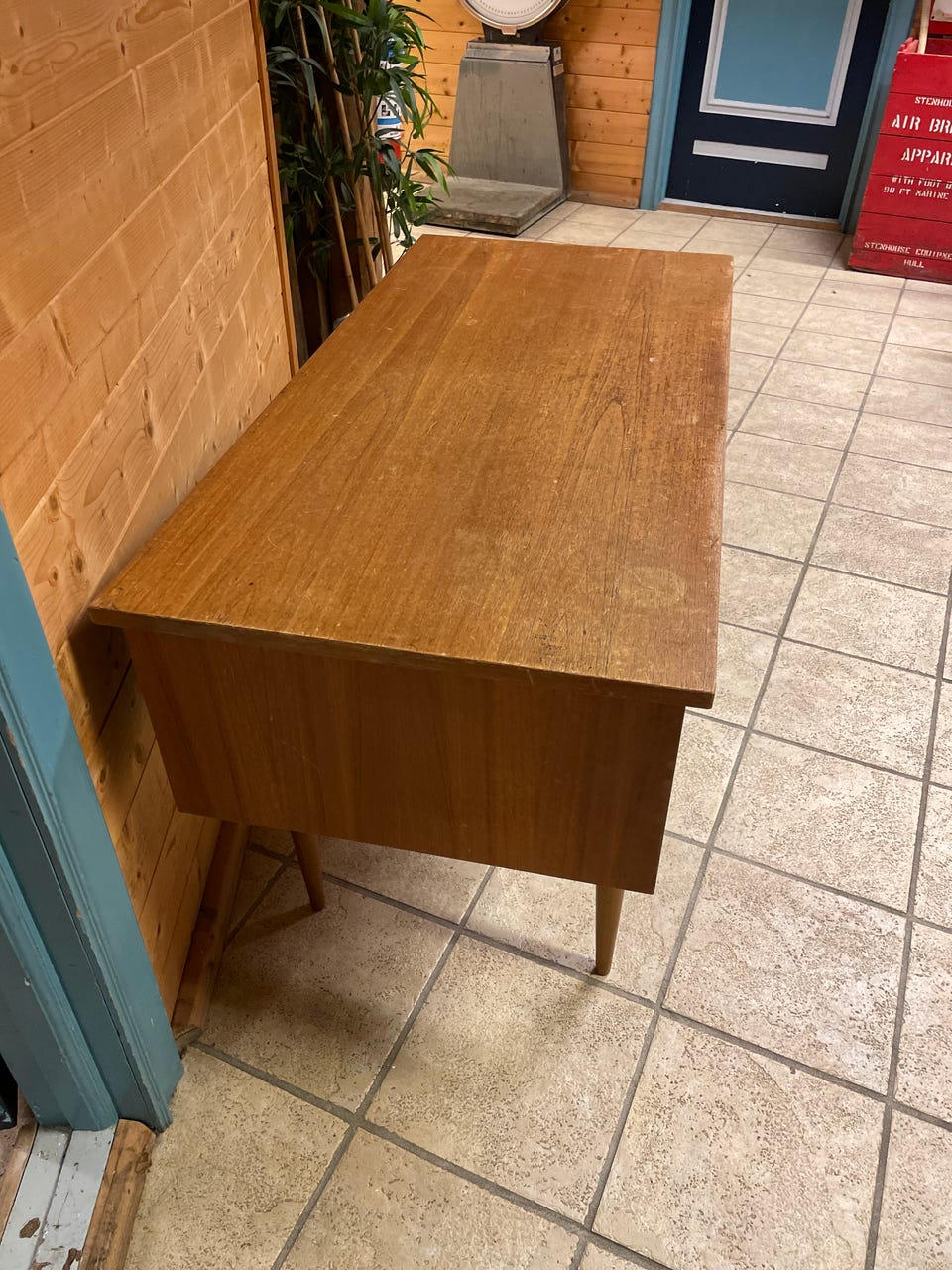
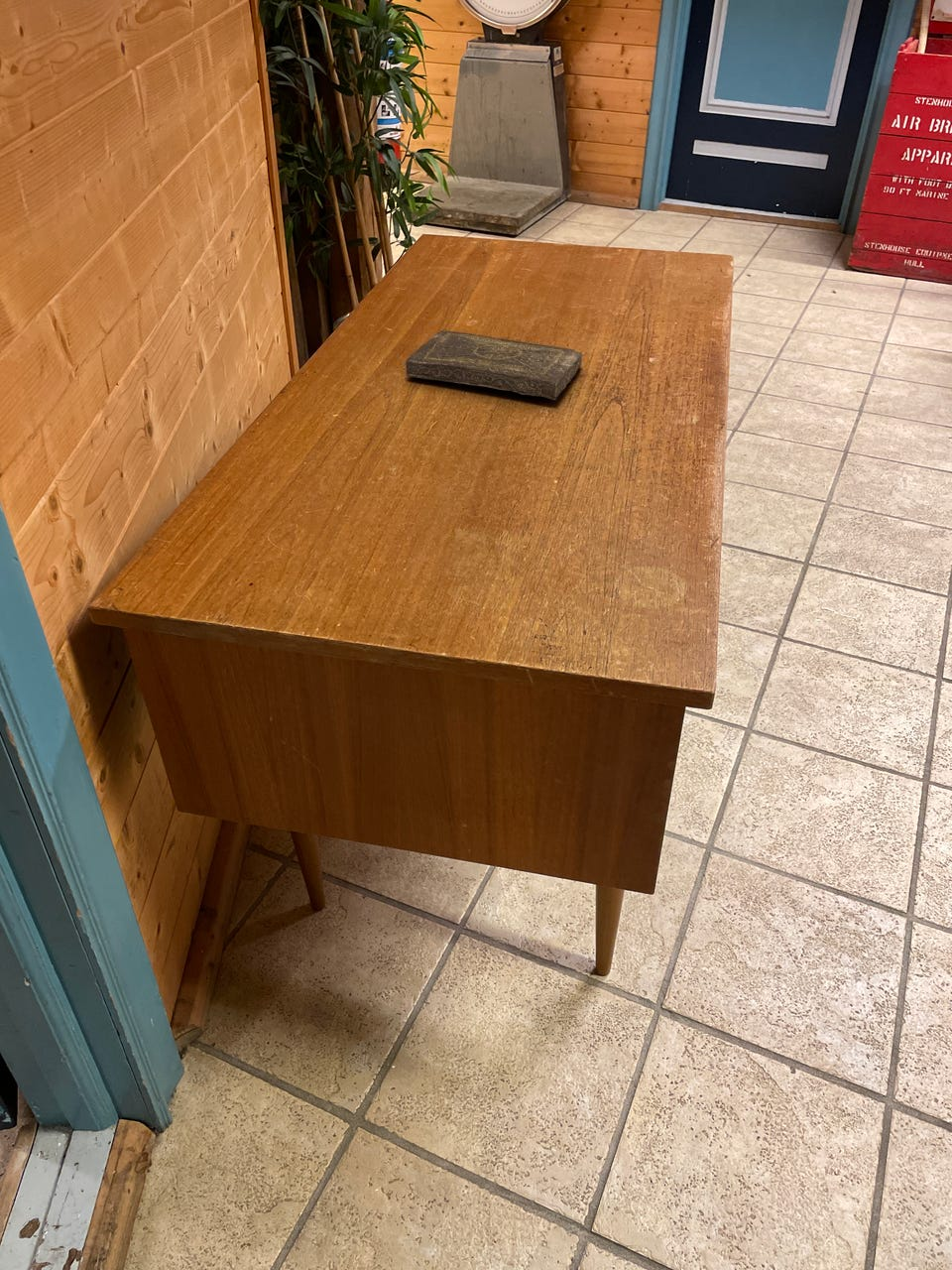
+ book [404,329,583,401]
